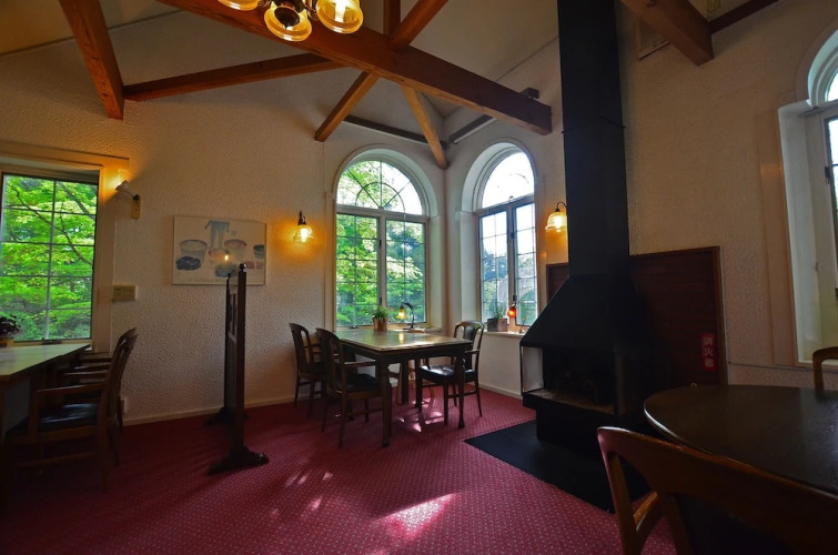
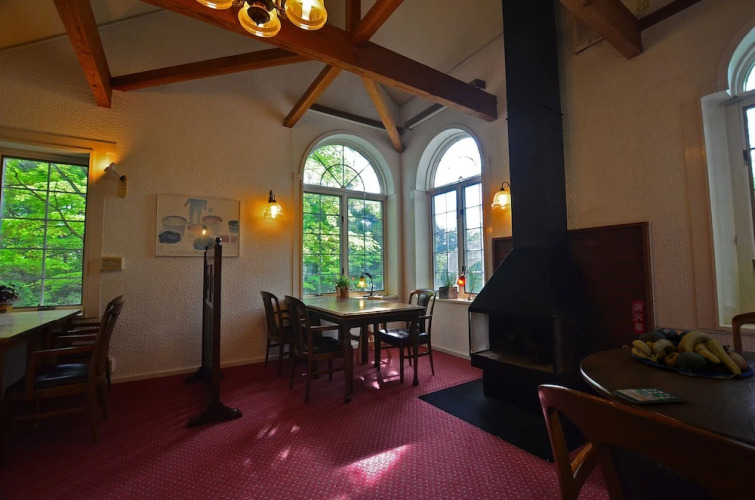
+ smartphone [612,387,685,405]
+ fruit bowl [631,327,755,380]
